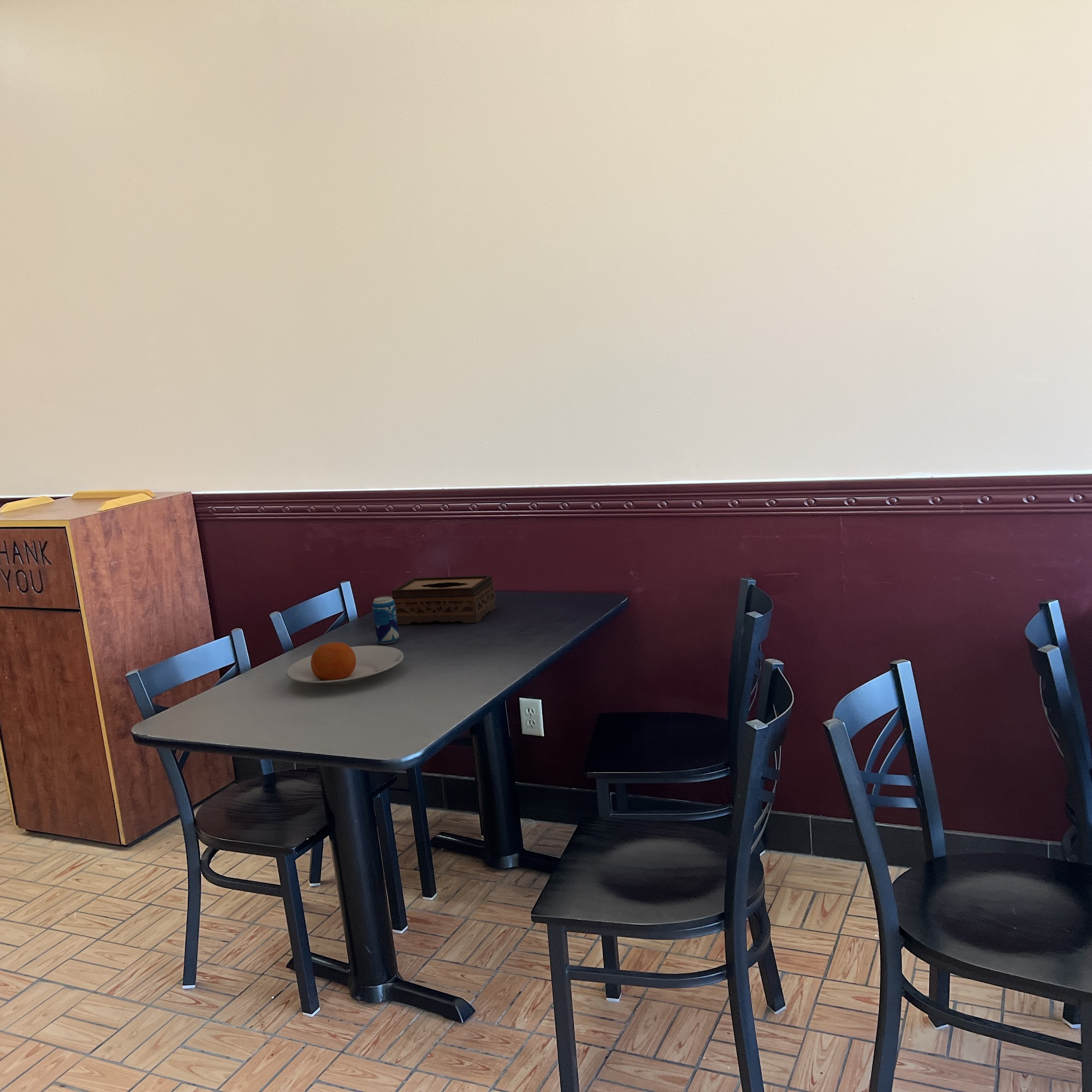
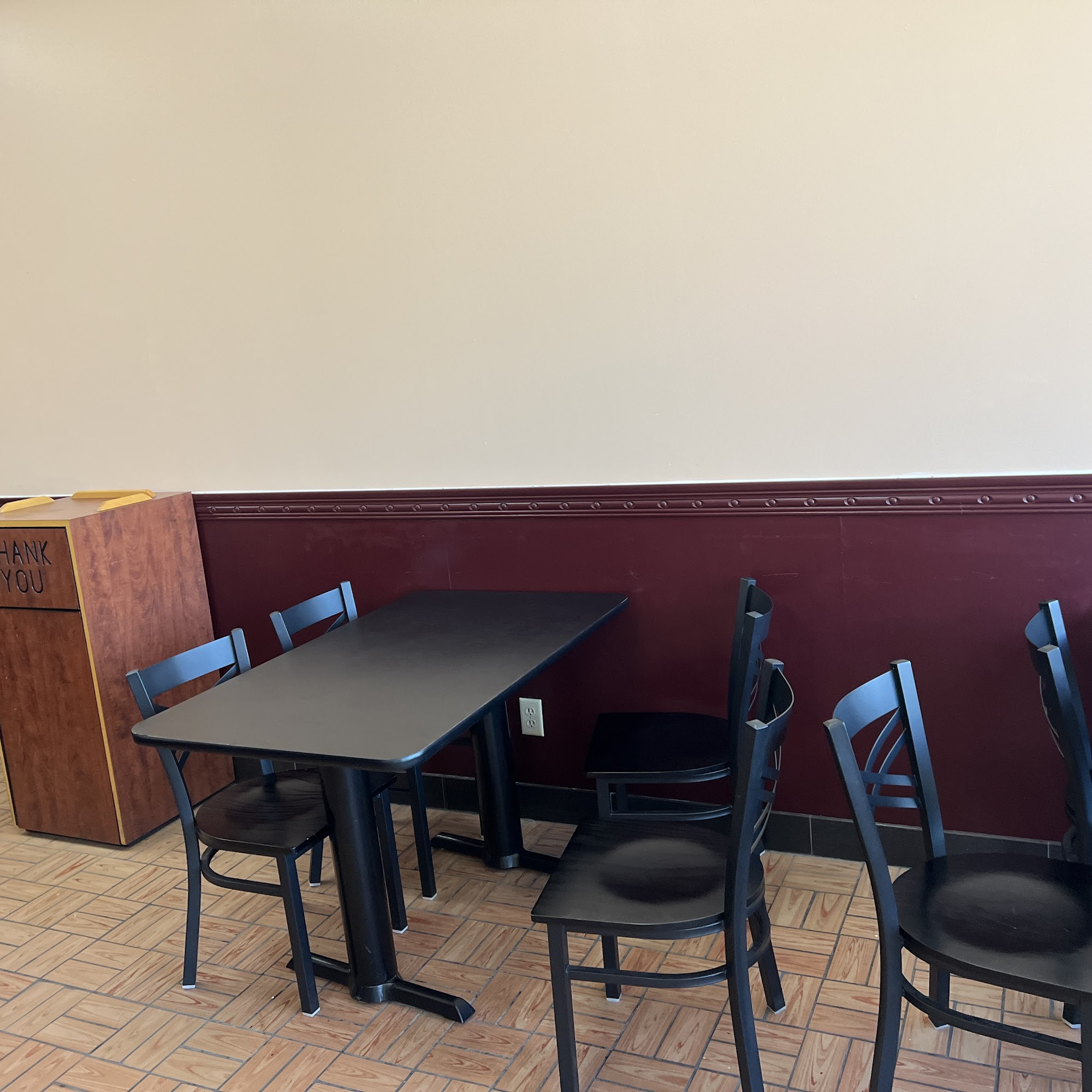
- plate [286,642,405,685]
- beverage can [372,596,400,644]
- tissue box [391,575,496,625]
